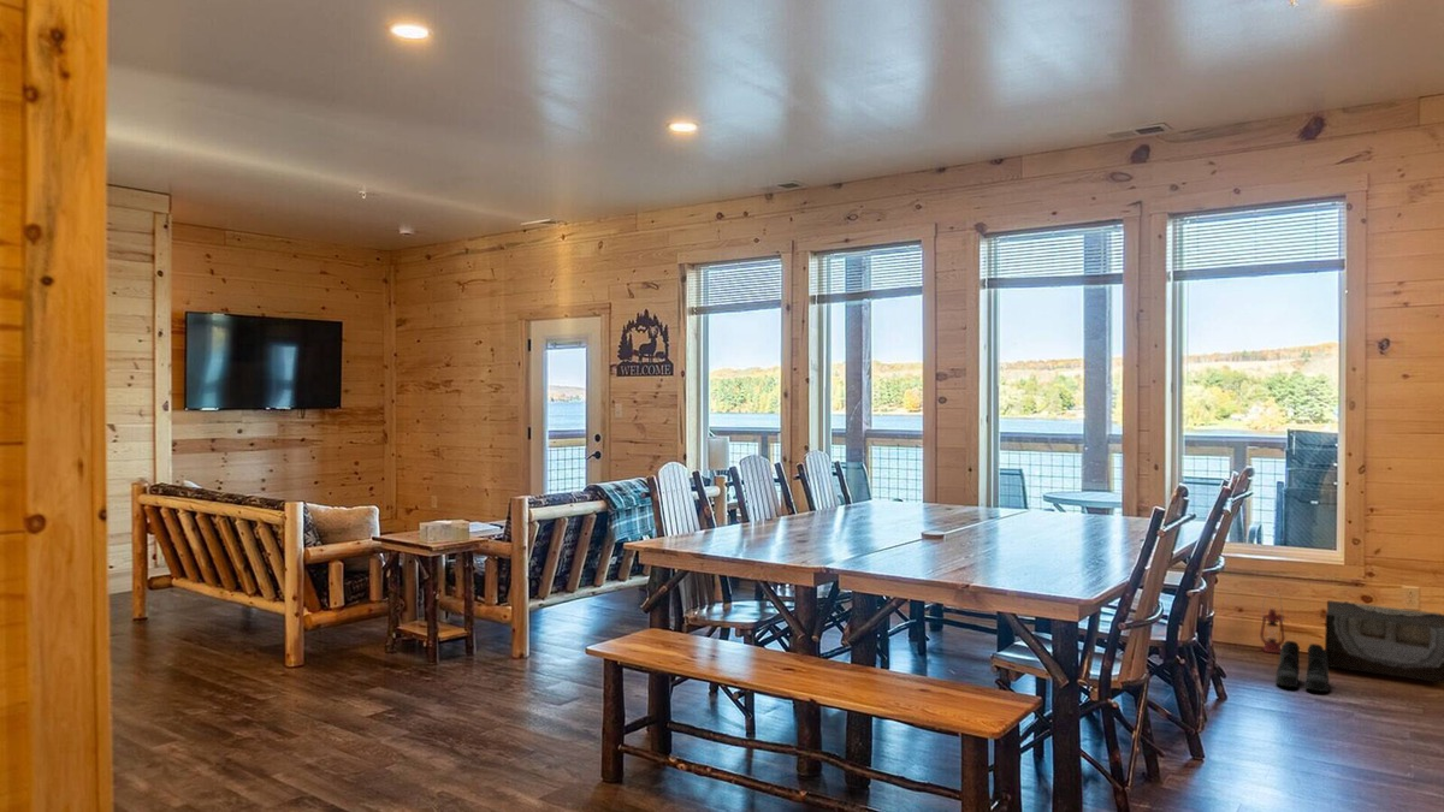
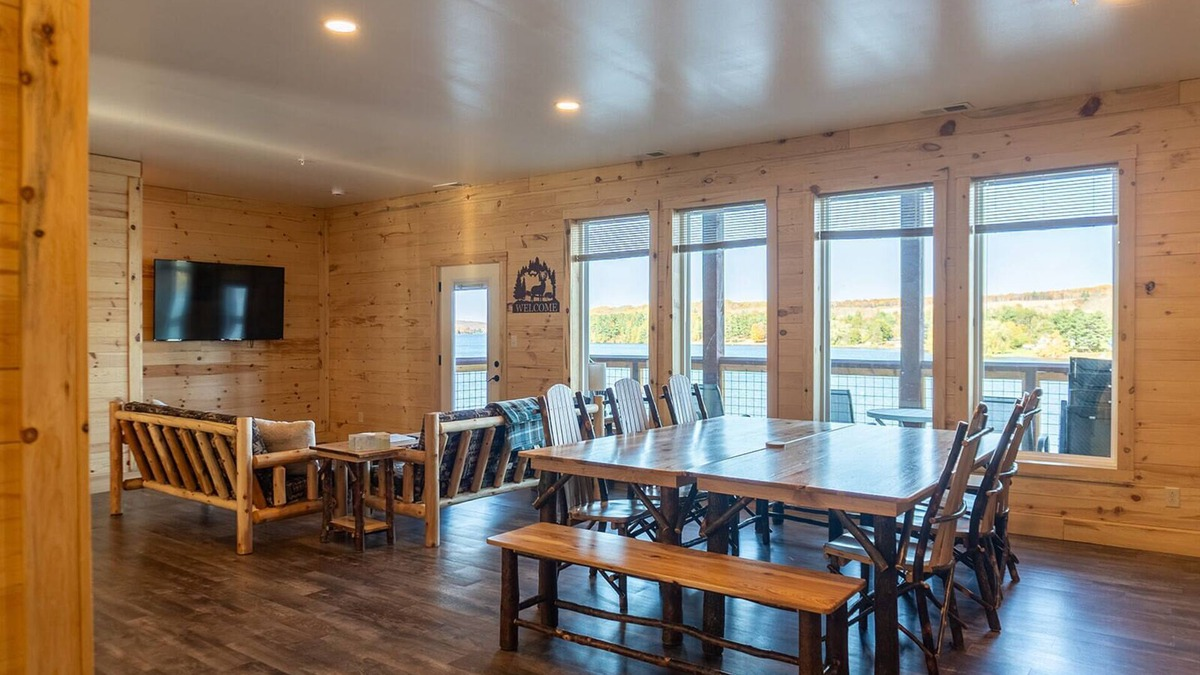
- storage bin [1324,599,1444,684]
- boots [1274,640,1331,693]
- lantern [1259,592,1286,654]
